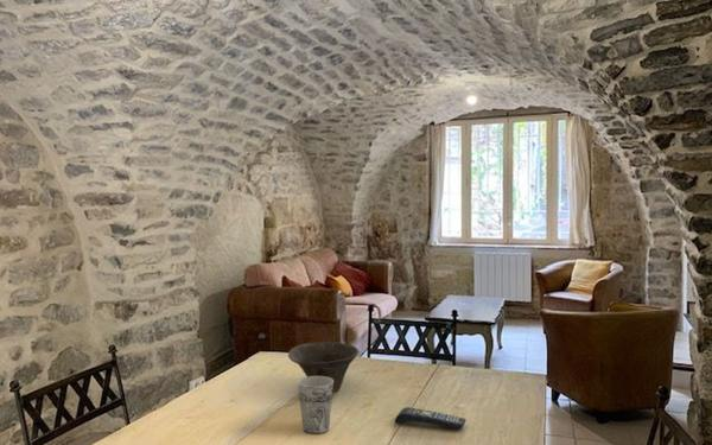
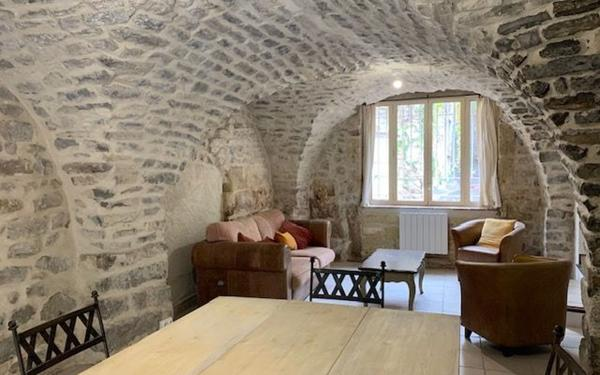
- remote control [394,406,468,431]
- bowl [287,341,360,393]
- cup [297,376,333,436]
